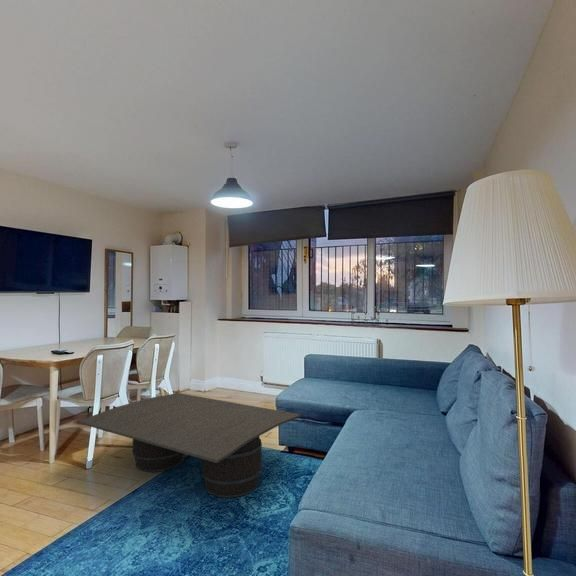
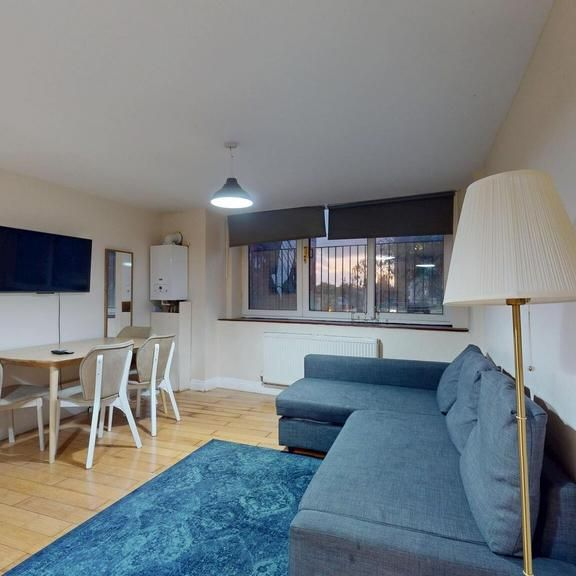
- coffee table [76,392,302,499]
